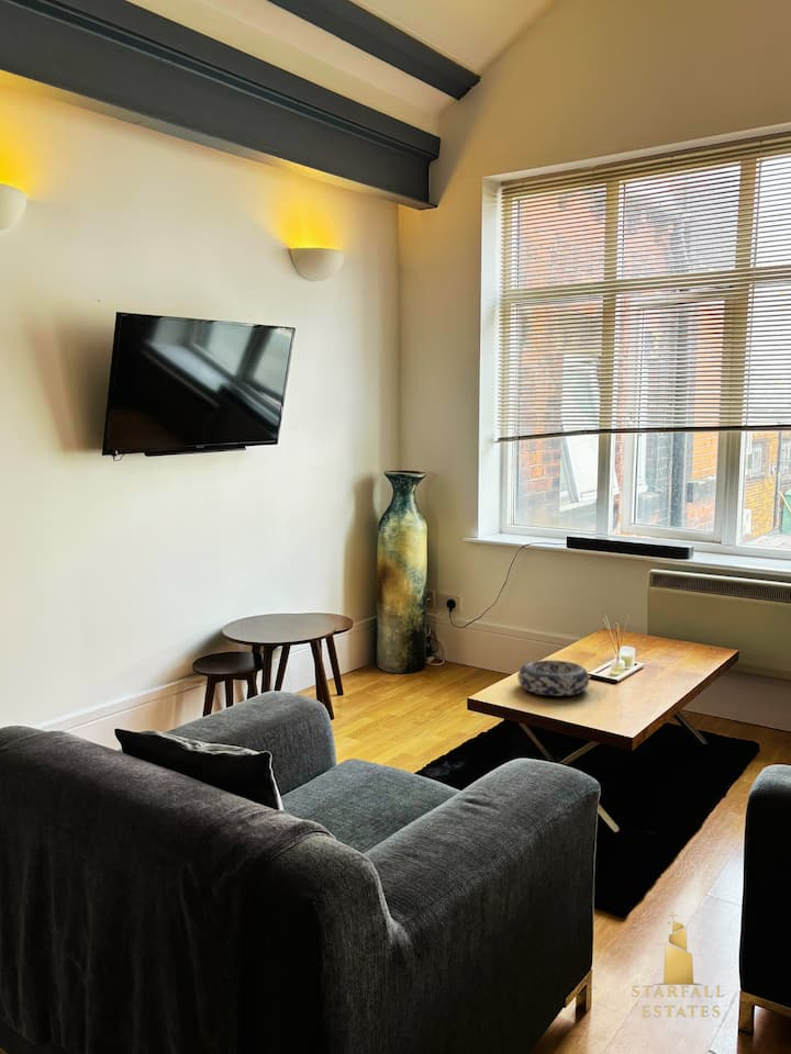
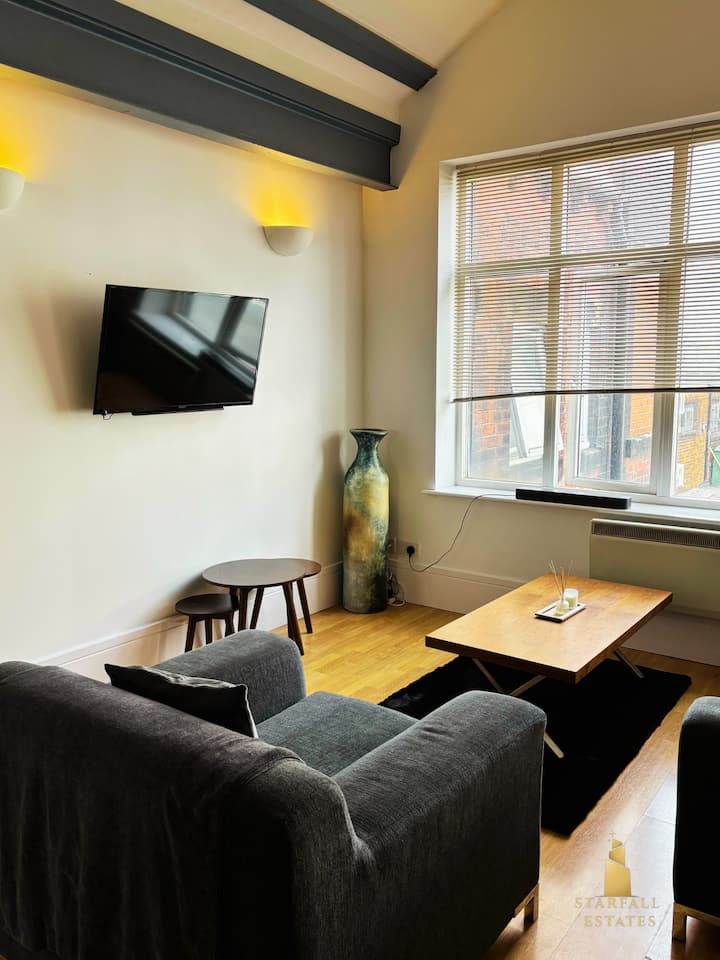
- decorative bowl [516,659,590,697]
